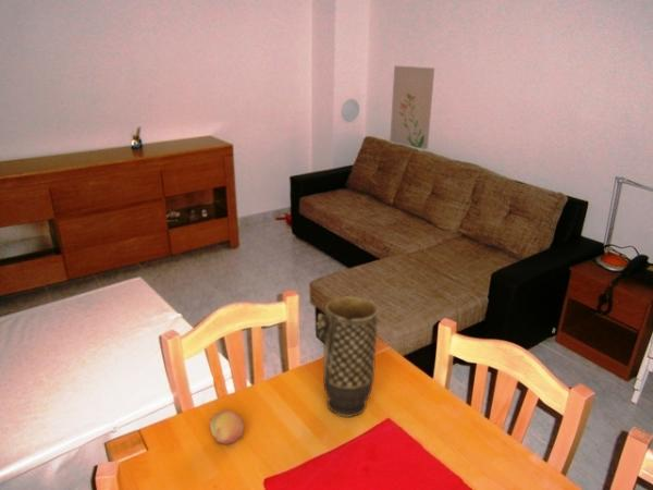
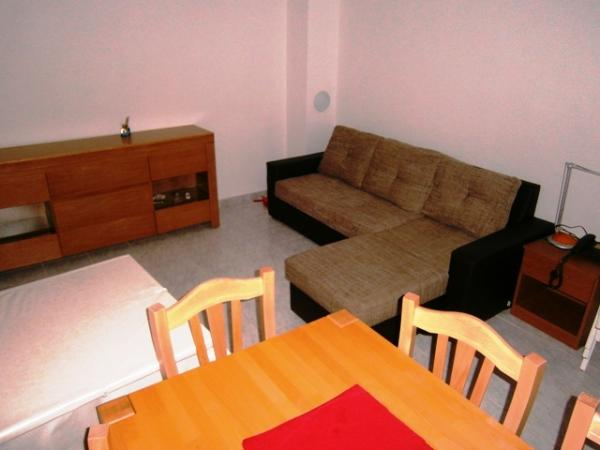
- wall art [389,65,435,150]
- vase [316,295,379,418]
- fruit [209,408,245,445]
